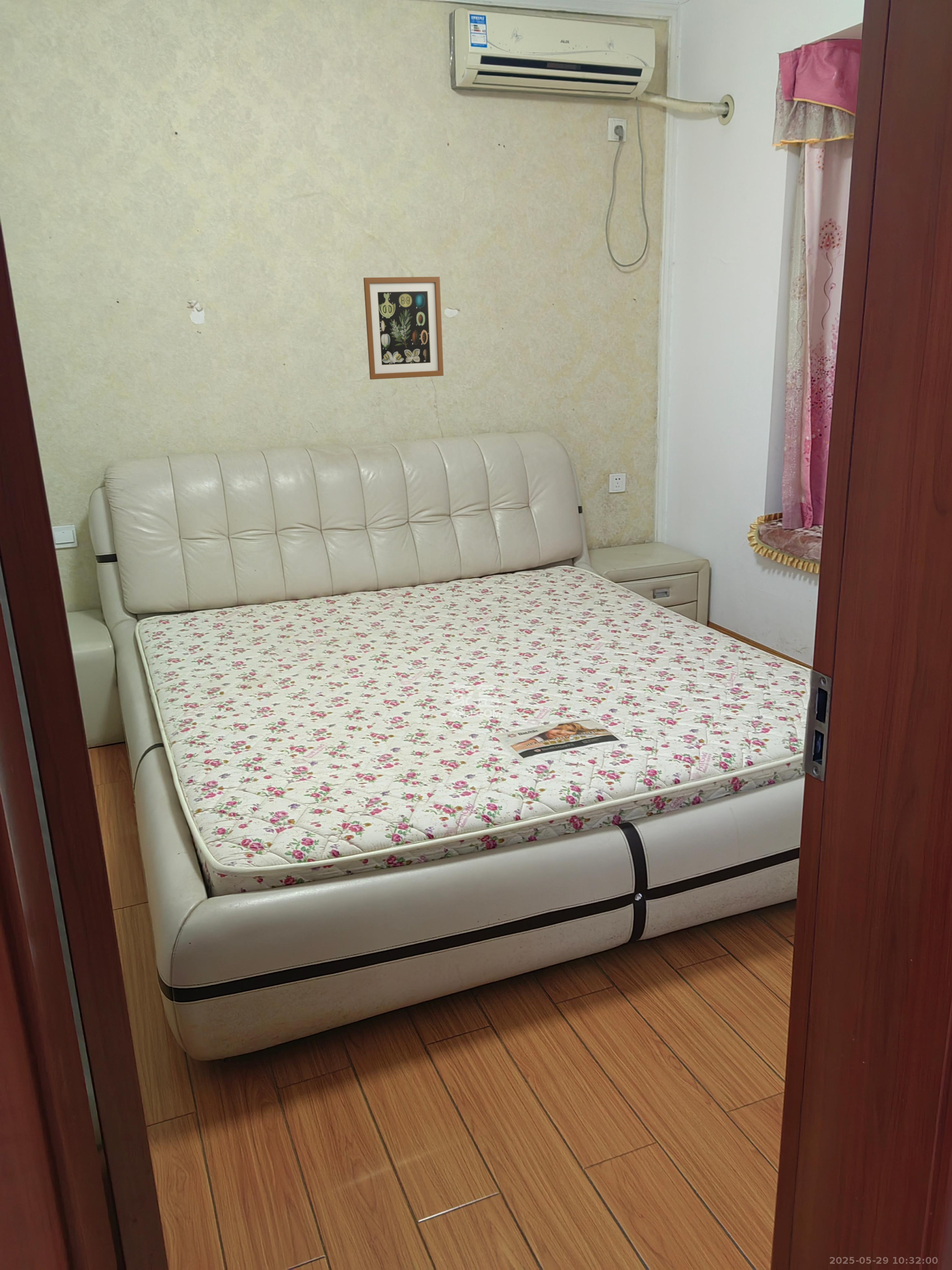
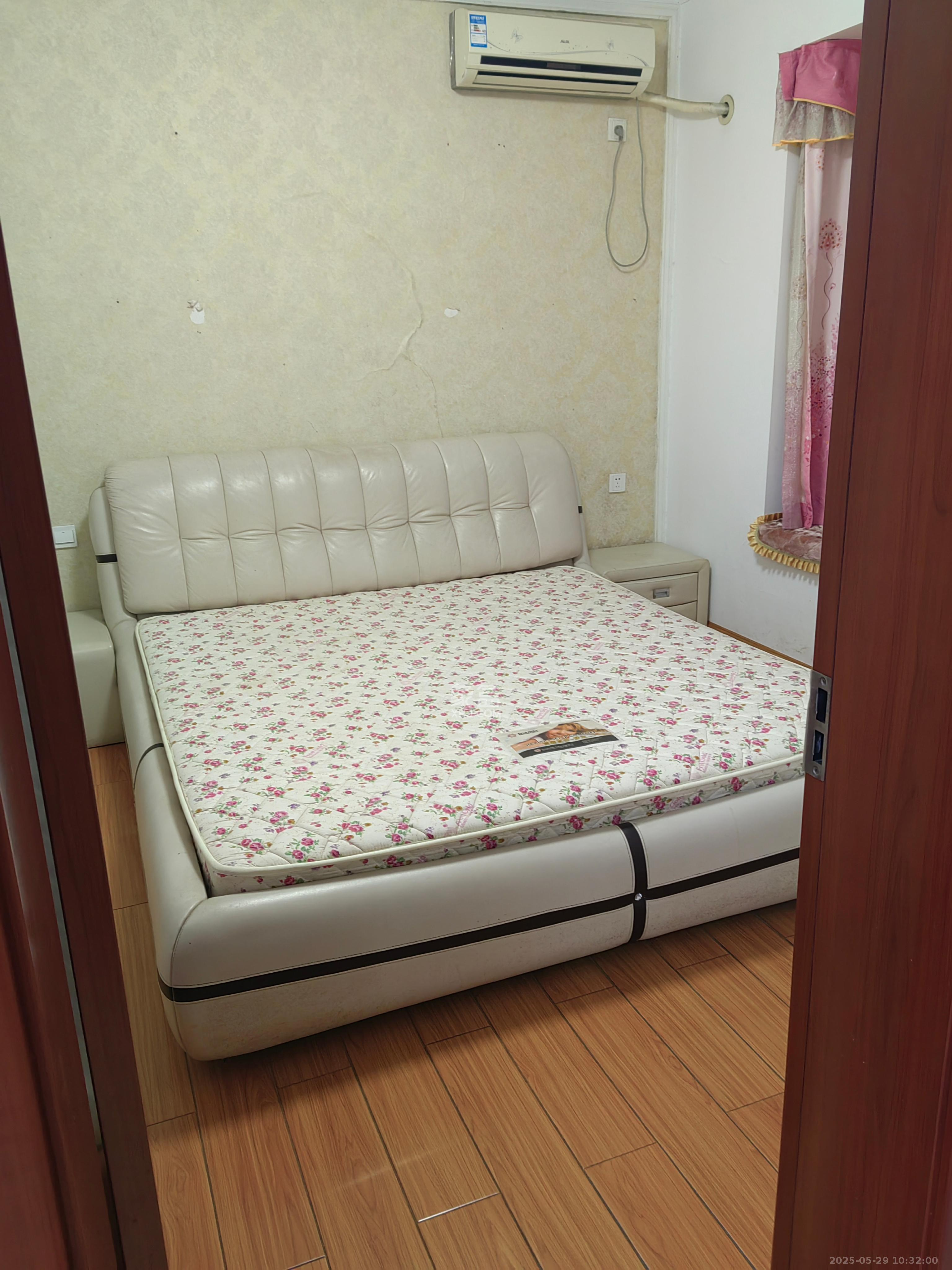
- wall art [363,276,444,380]
